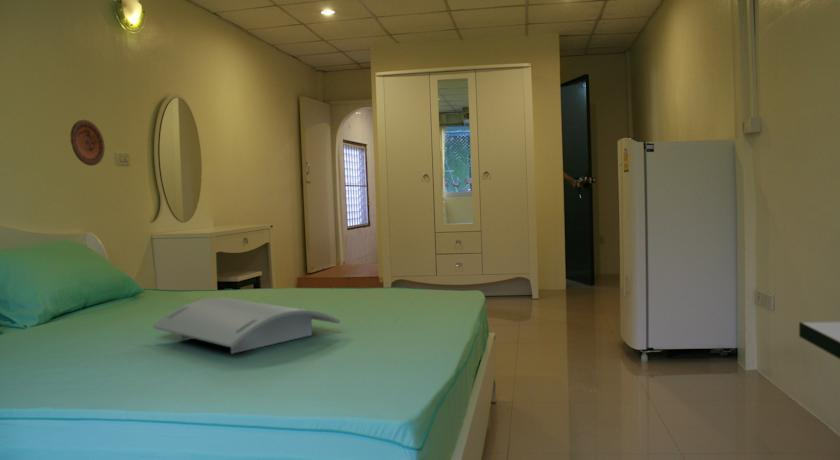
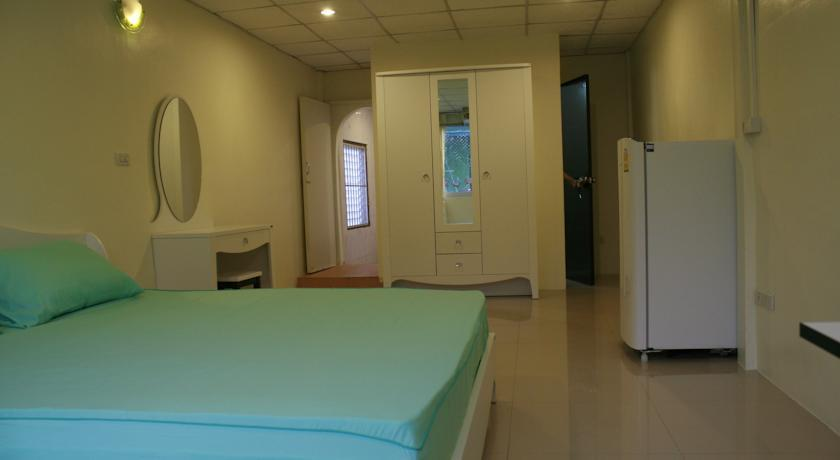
- serving tray [152,297,341,355]
- decorative plate [69,119,106,167]
